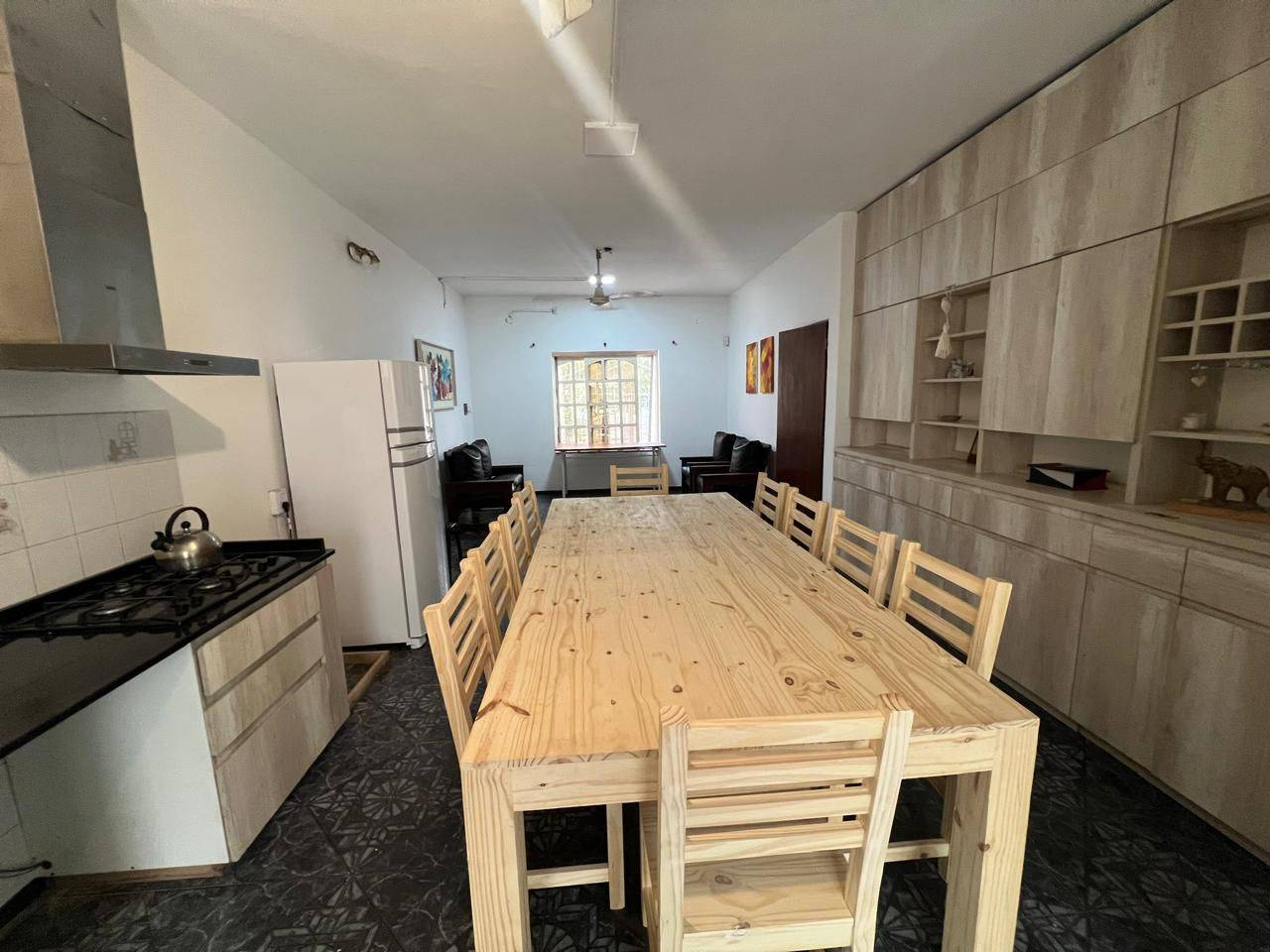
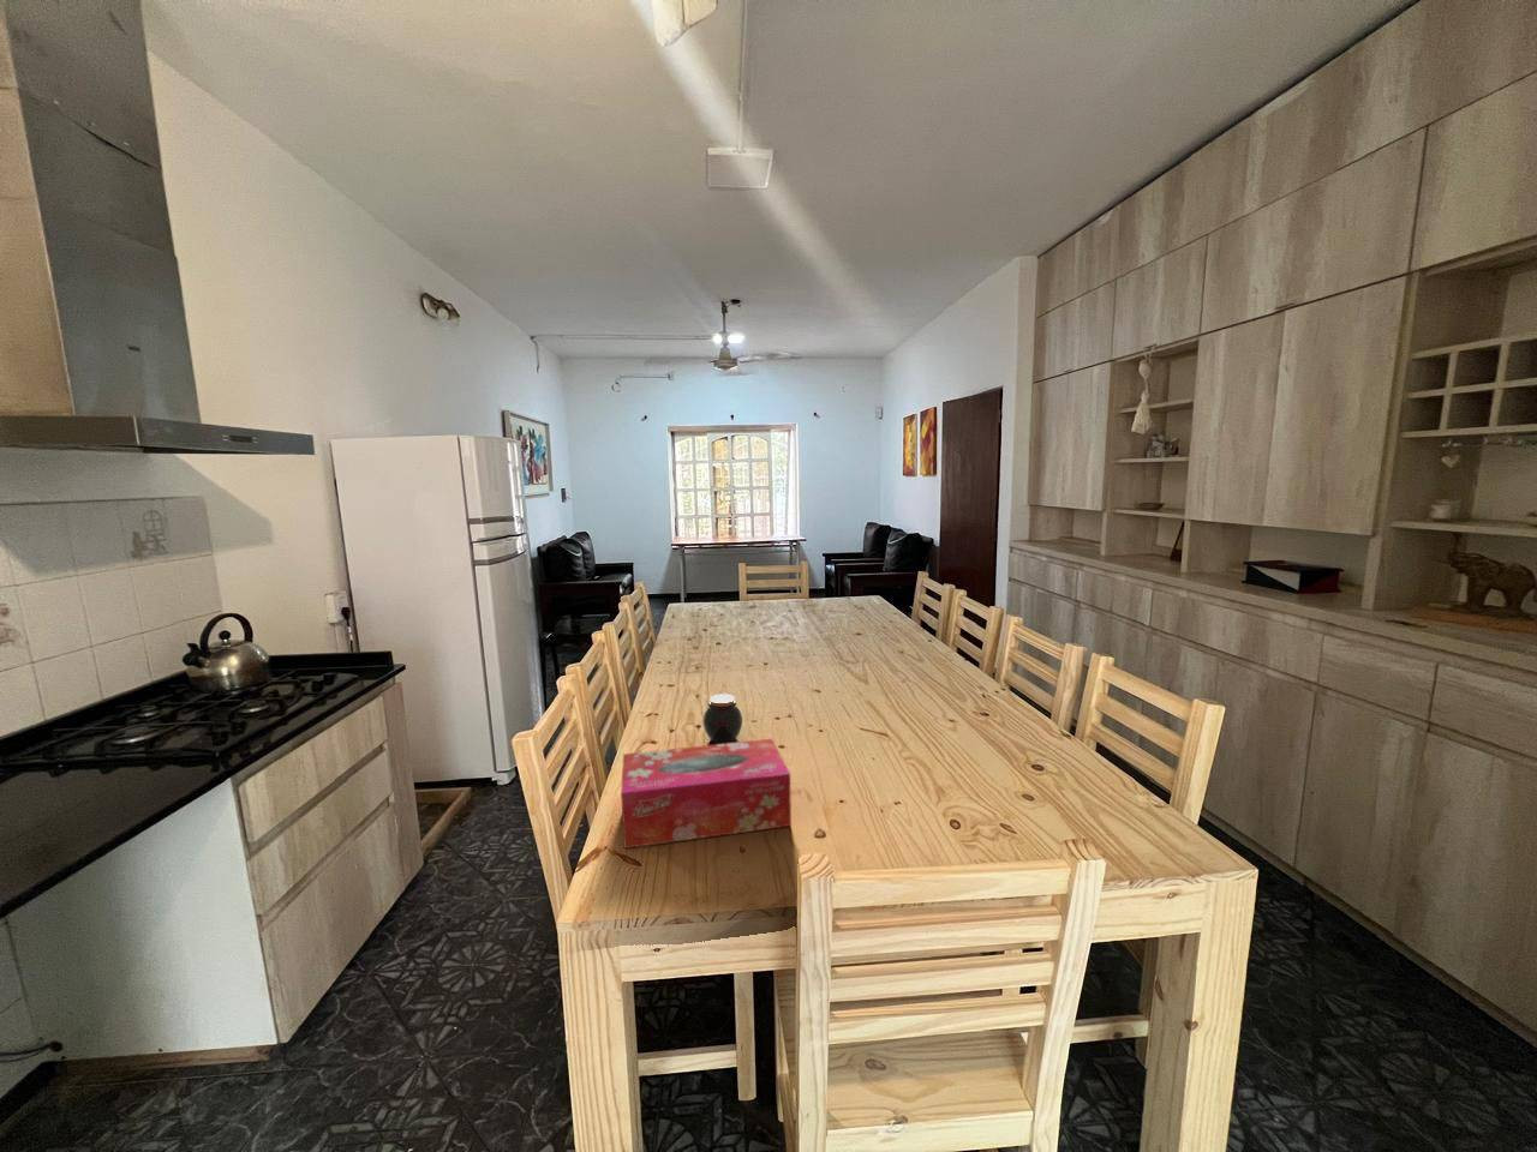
+ tissue box [620,738,793,849]
+ jar [702,692,743,744]
